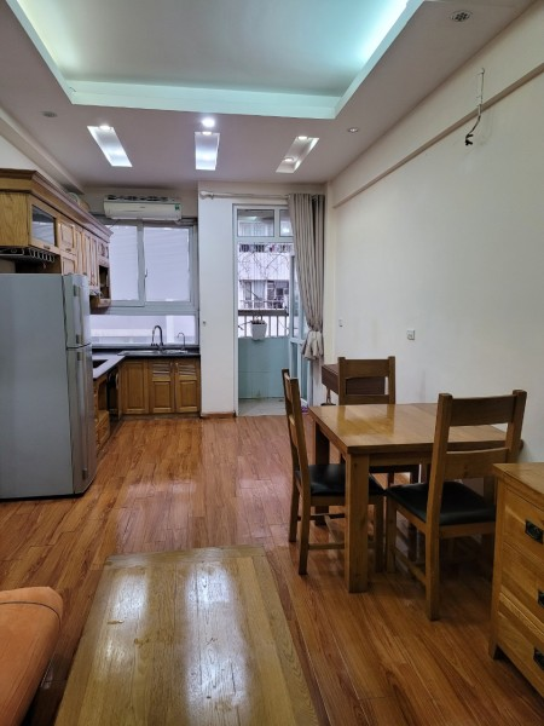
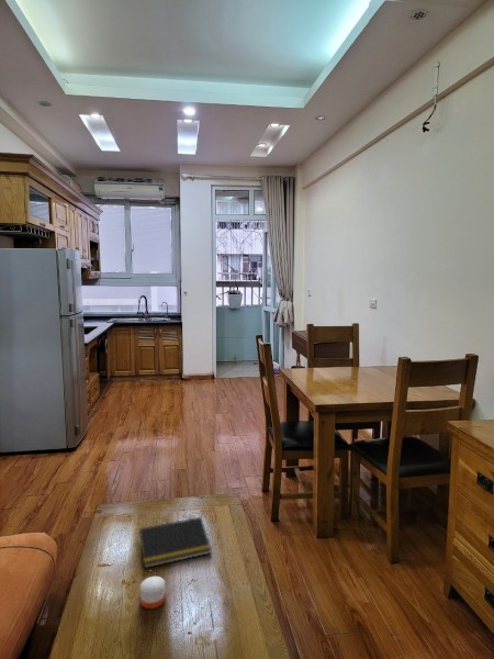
+ notepad [137,516,213,569]
+ candle [139,572,167,610]
